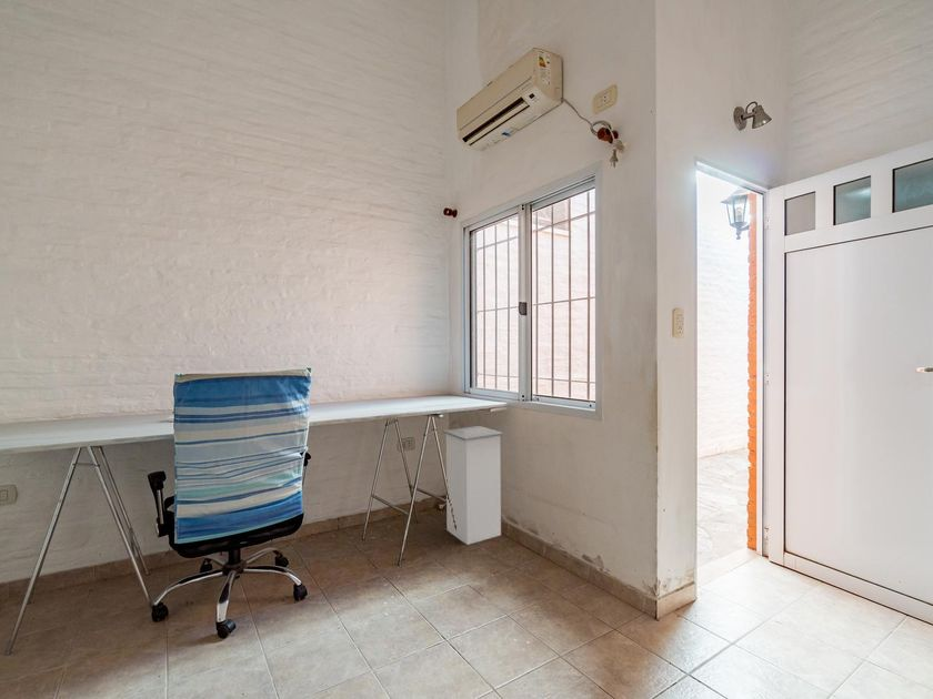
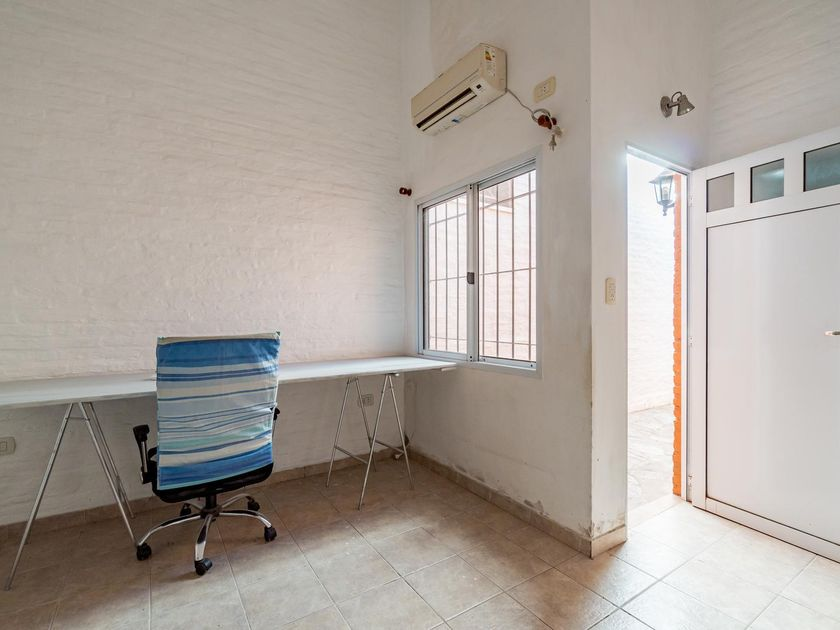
- trash can [441,425,505,546]
